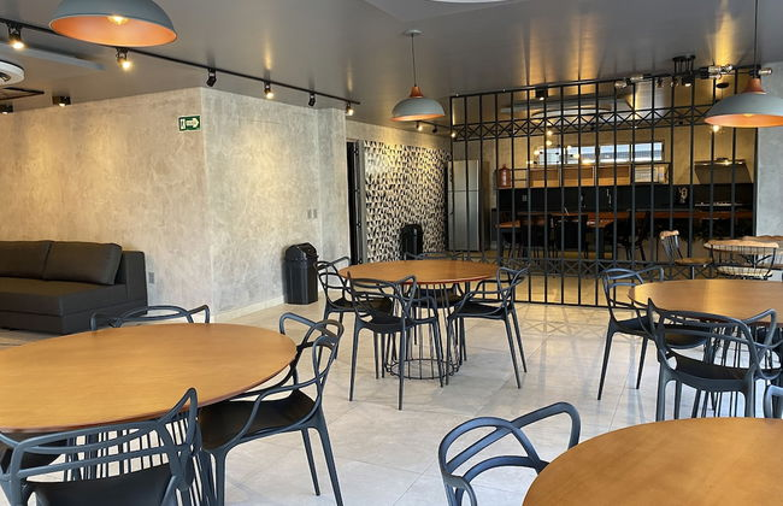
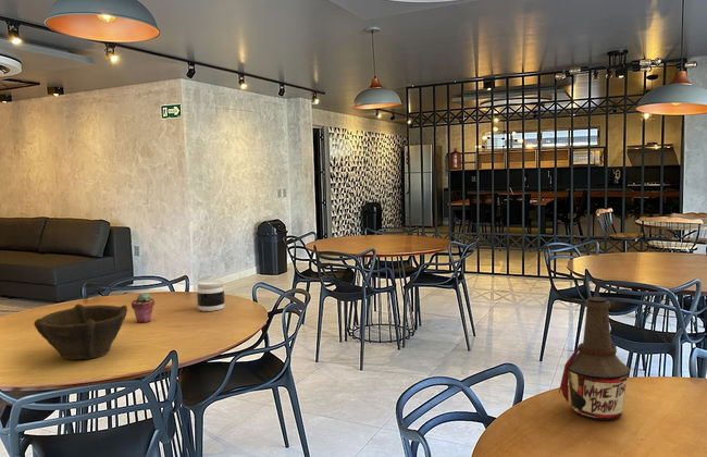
+ potted succulent [131,292,156,323]
+ bowl [33,302,128,360]
+ jar [196,279,226,312]
+ bottle [558,296,631,421]
